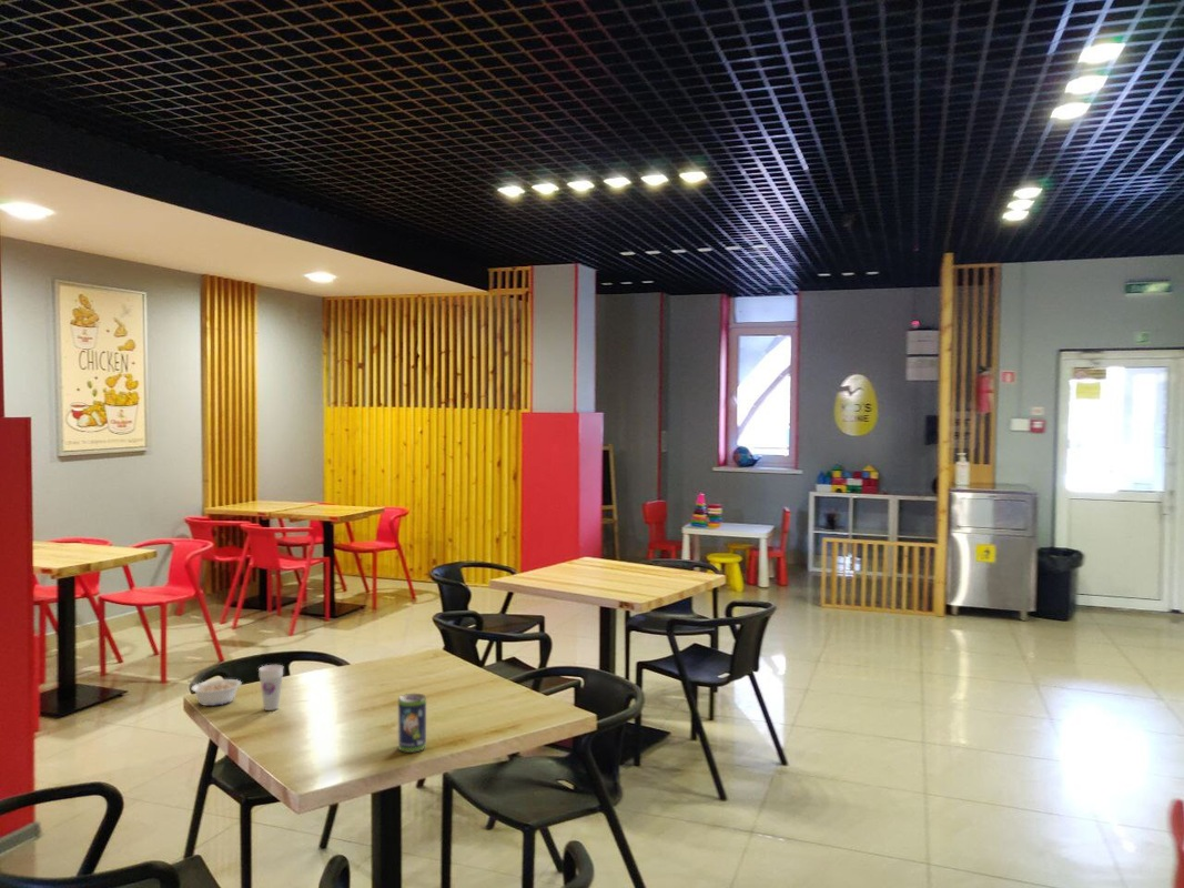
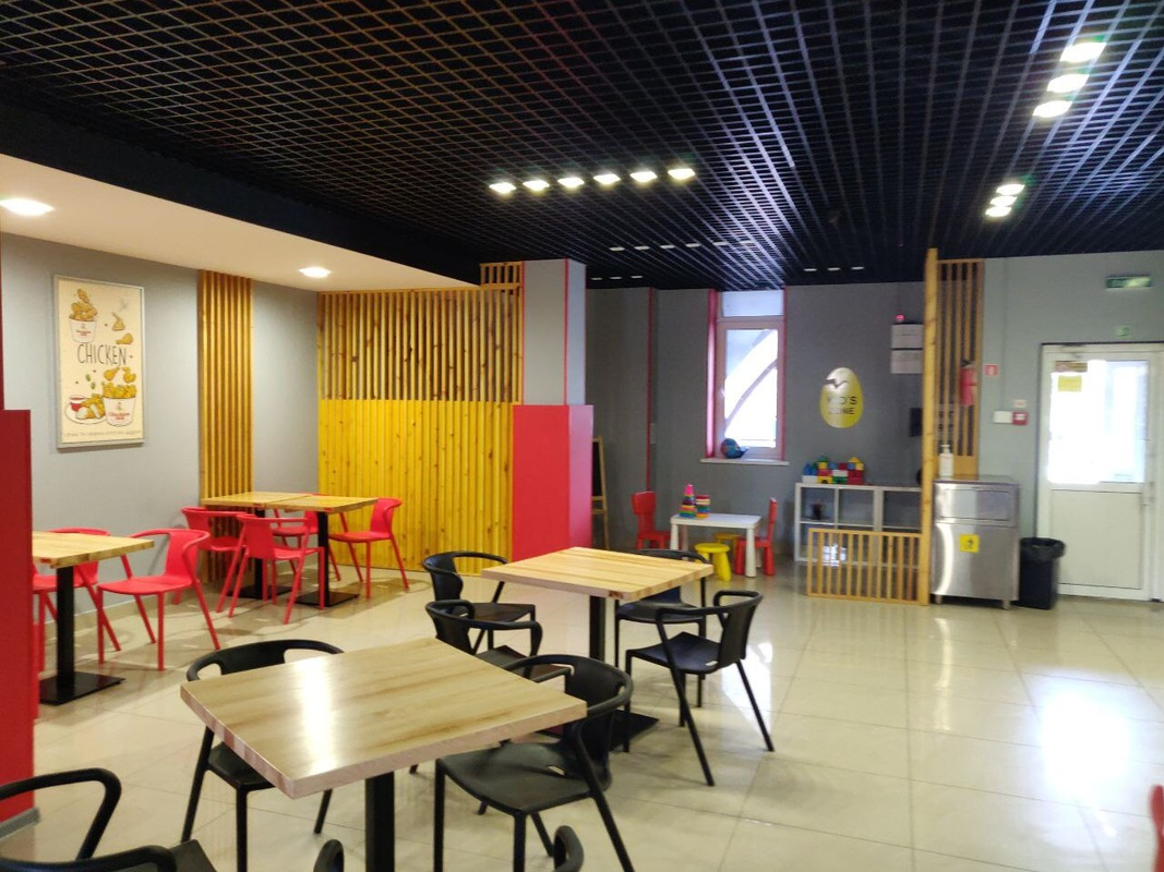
- cup [257,664,284,712]
- beverage can [397,693,427,754]
- legume [186,678,243,707]
